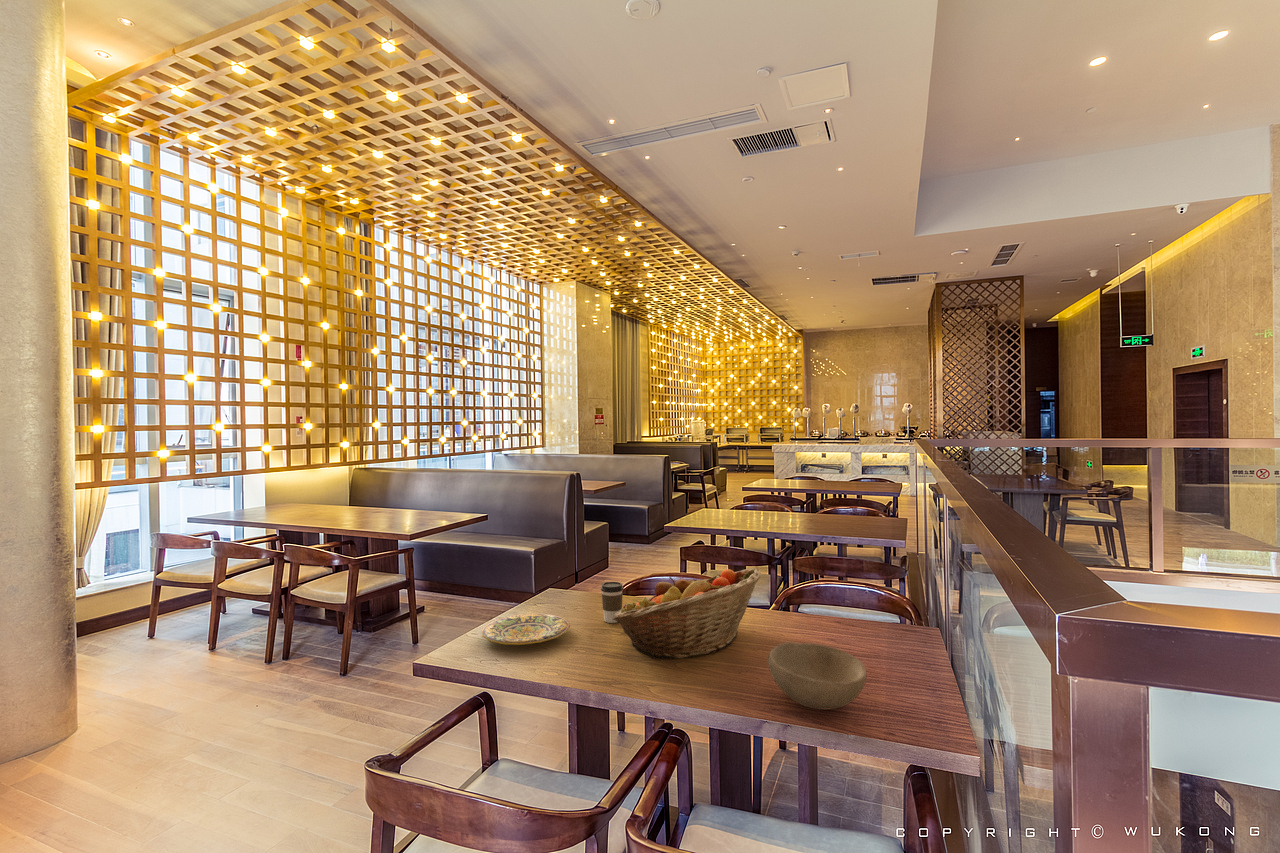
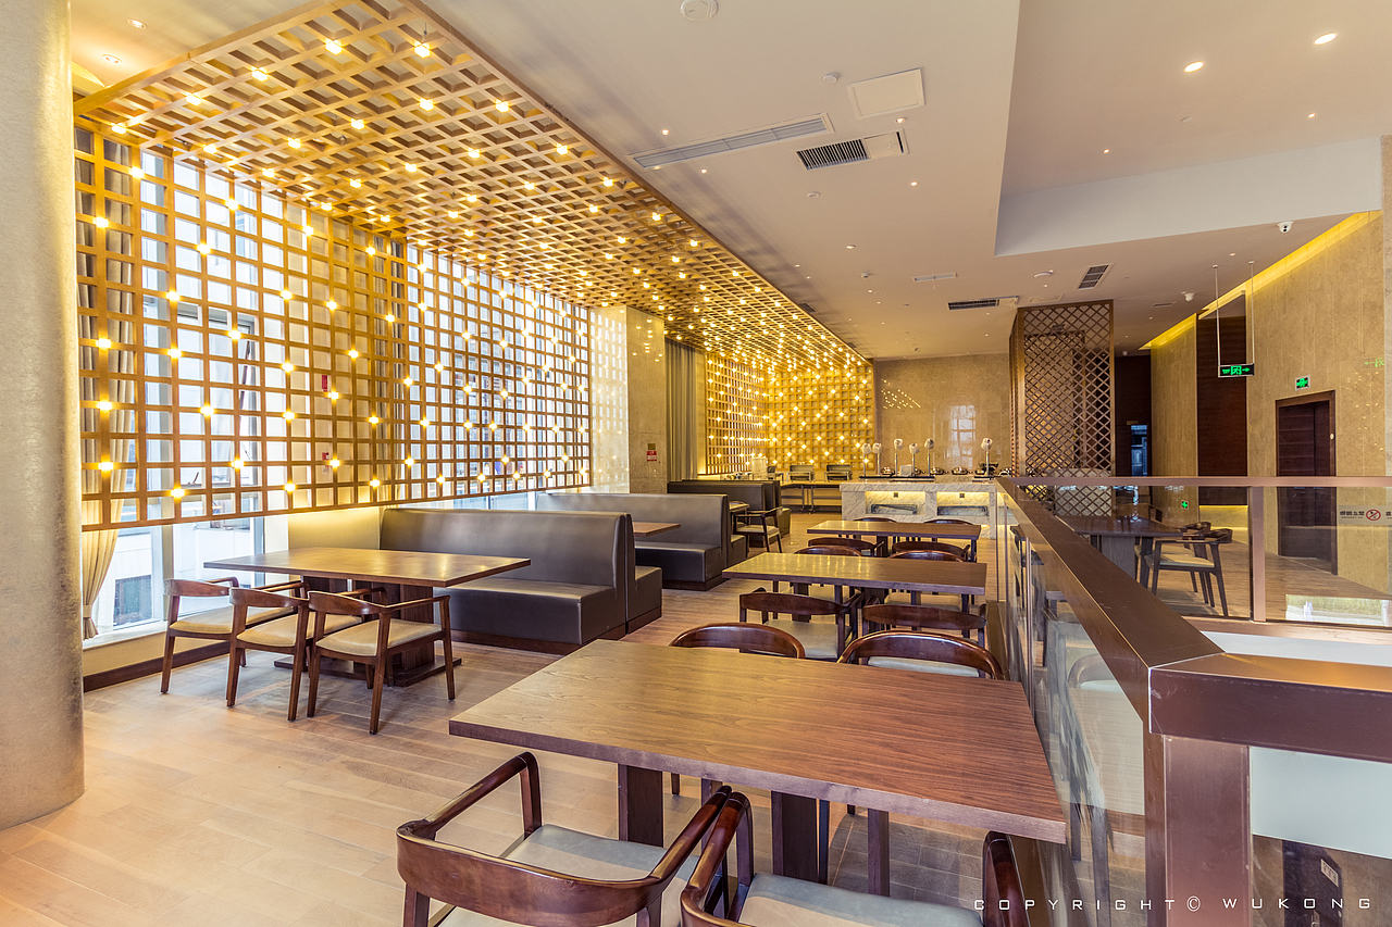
- fruit basket [613,568,762,660]
- plate [481,613,571,646]
- bowl [767,641,867,711]
- coffee cup [600,581,624,624]
